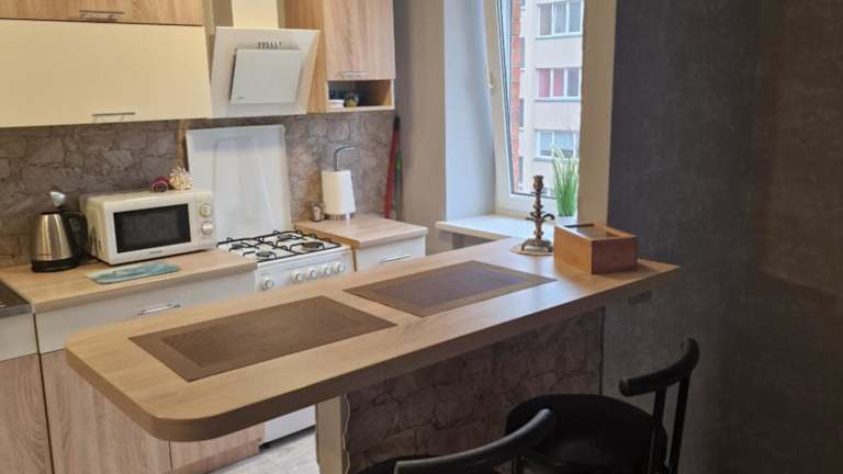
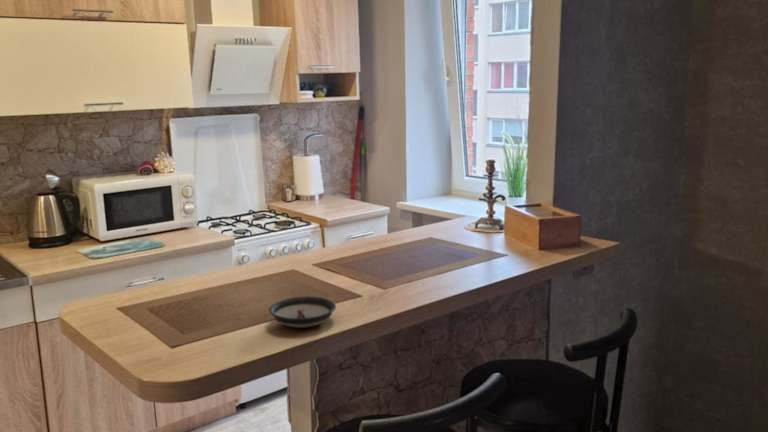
+ saucer [268,295,337,329]
